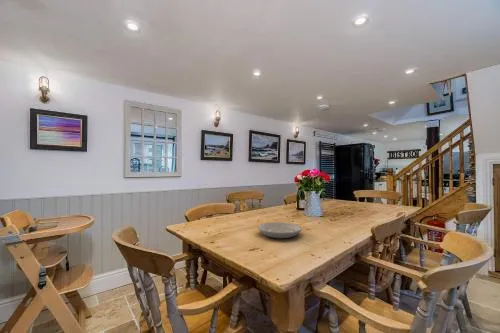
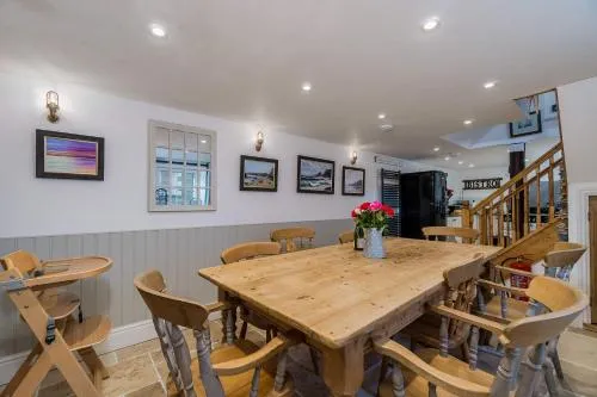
- plate [257,221,303,239]
